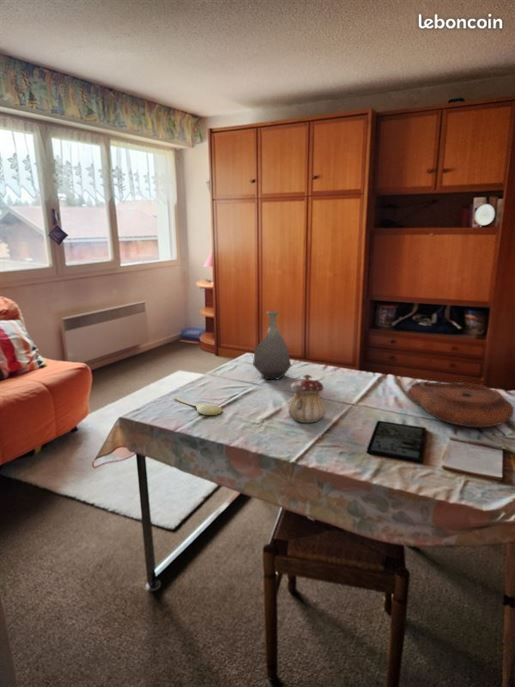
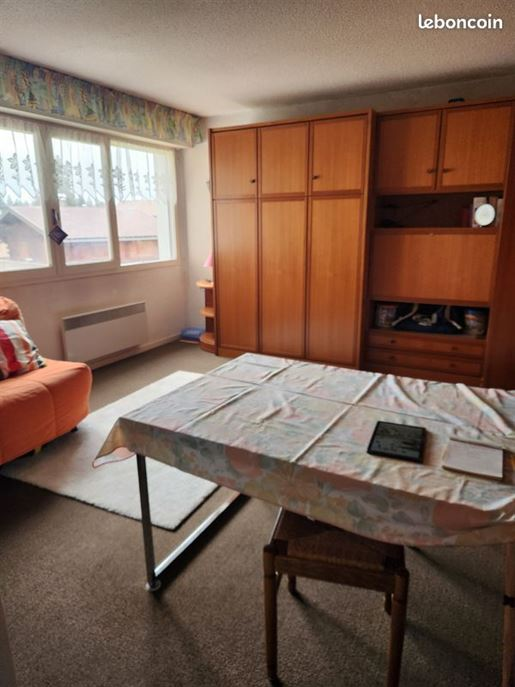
- spoon [172,396,223,416]
- teapot [287,373,326,424]
- vase [252,310,292,380]
- plate [406,380,515,428]
